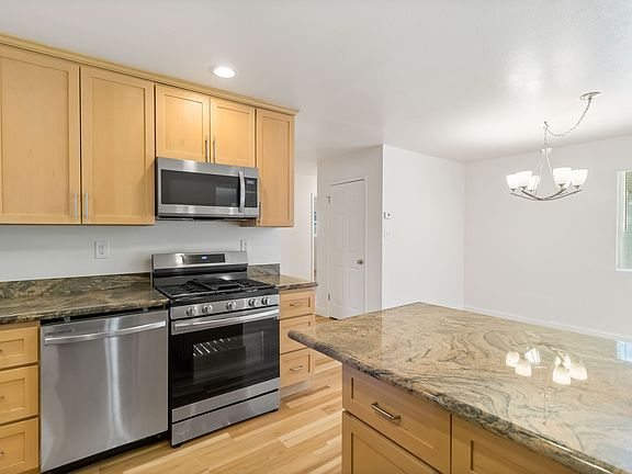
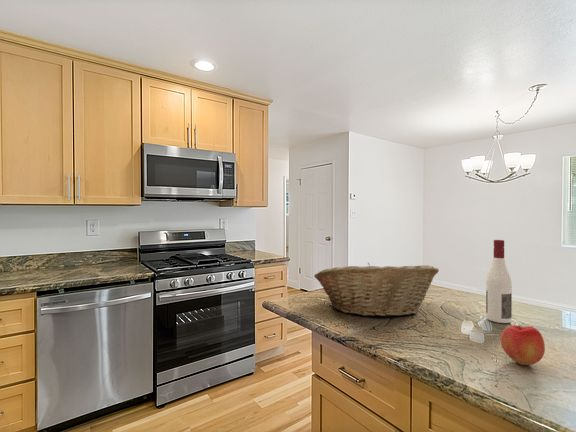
+ apple [499,324,546,366]
+ alcohol [485,239,513,324]
+ fruit basket [313,262,440,318]
